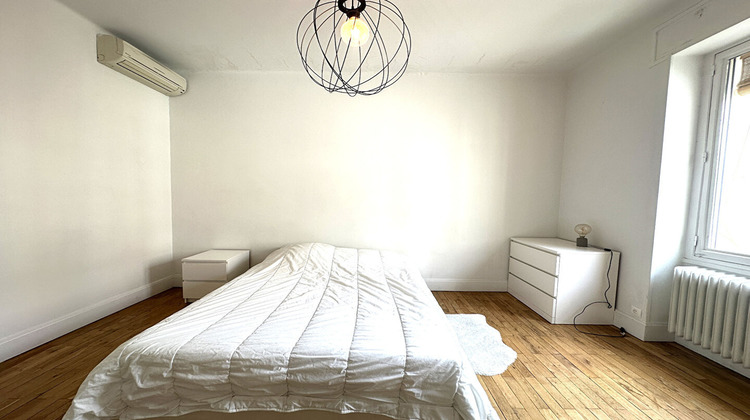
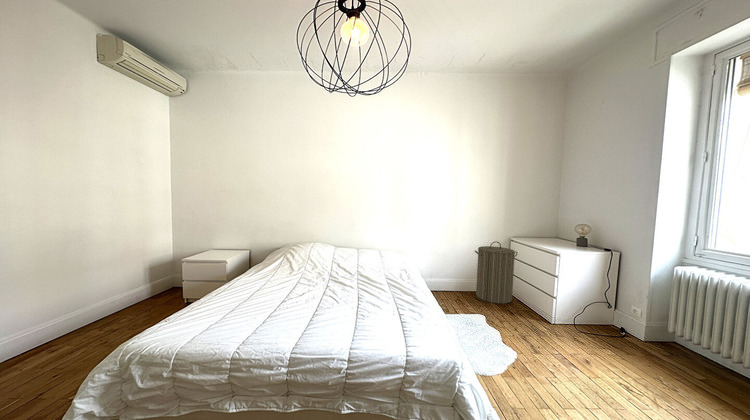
+ laundry hamper [474,240,519,305]
